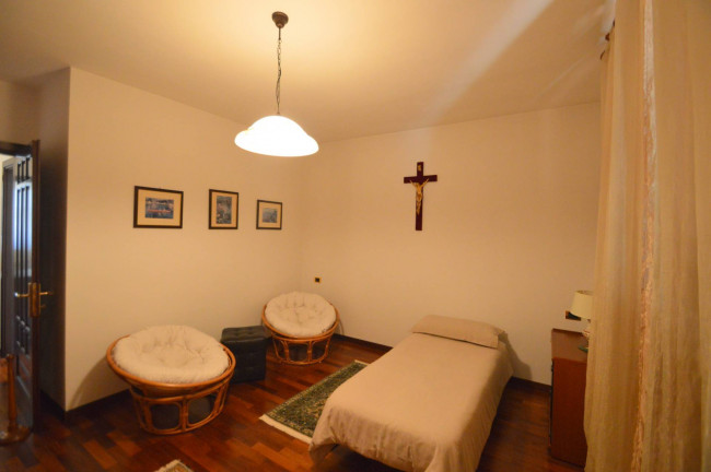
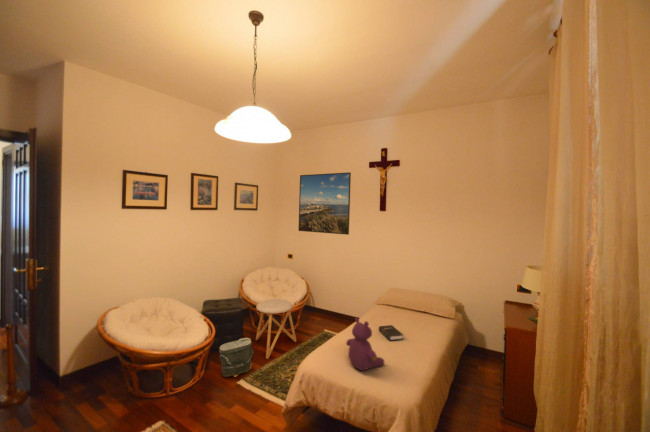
+ hardback book [378,324,404,342]
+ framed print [298,171,352,236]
+ teddy bear [345,316,385,371]
+ stool [255,298,297,360]
+ bag [218,337,255,378]
